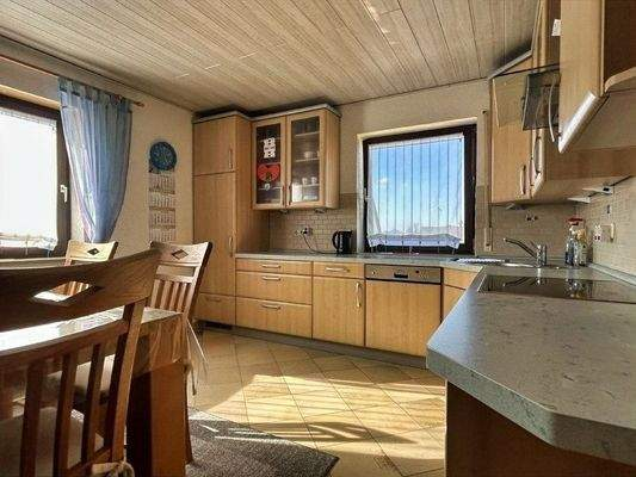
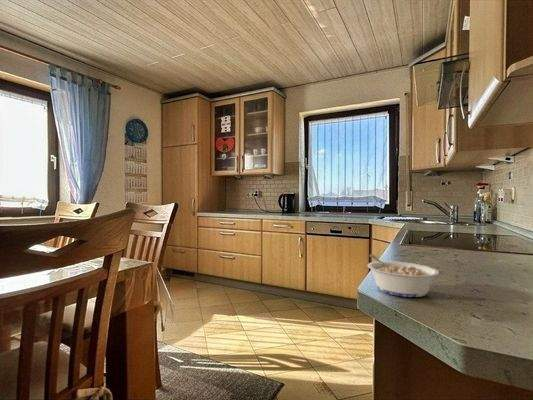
+ legume [366,253,440,298]
